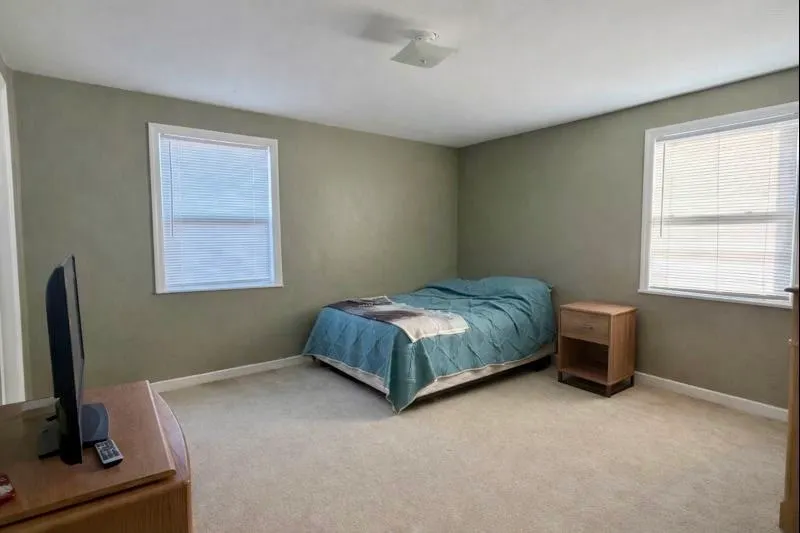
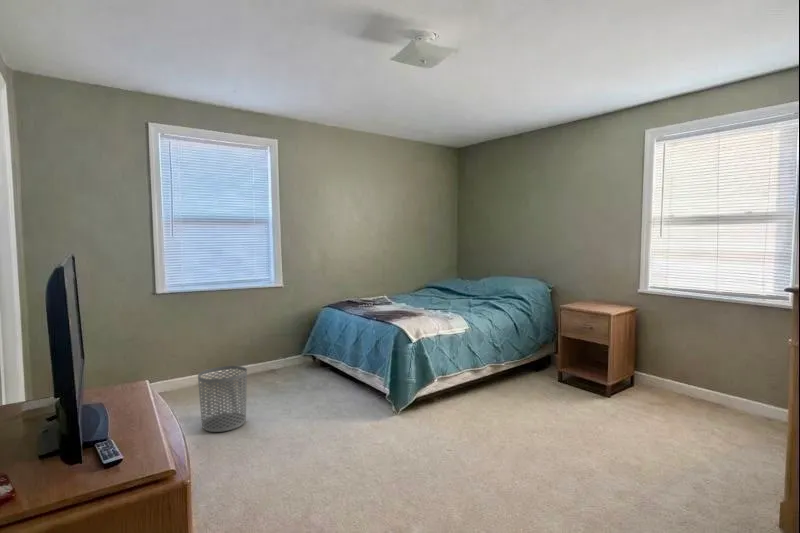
+ waste bin [197,365,248,433]
